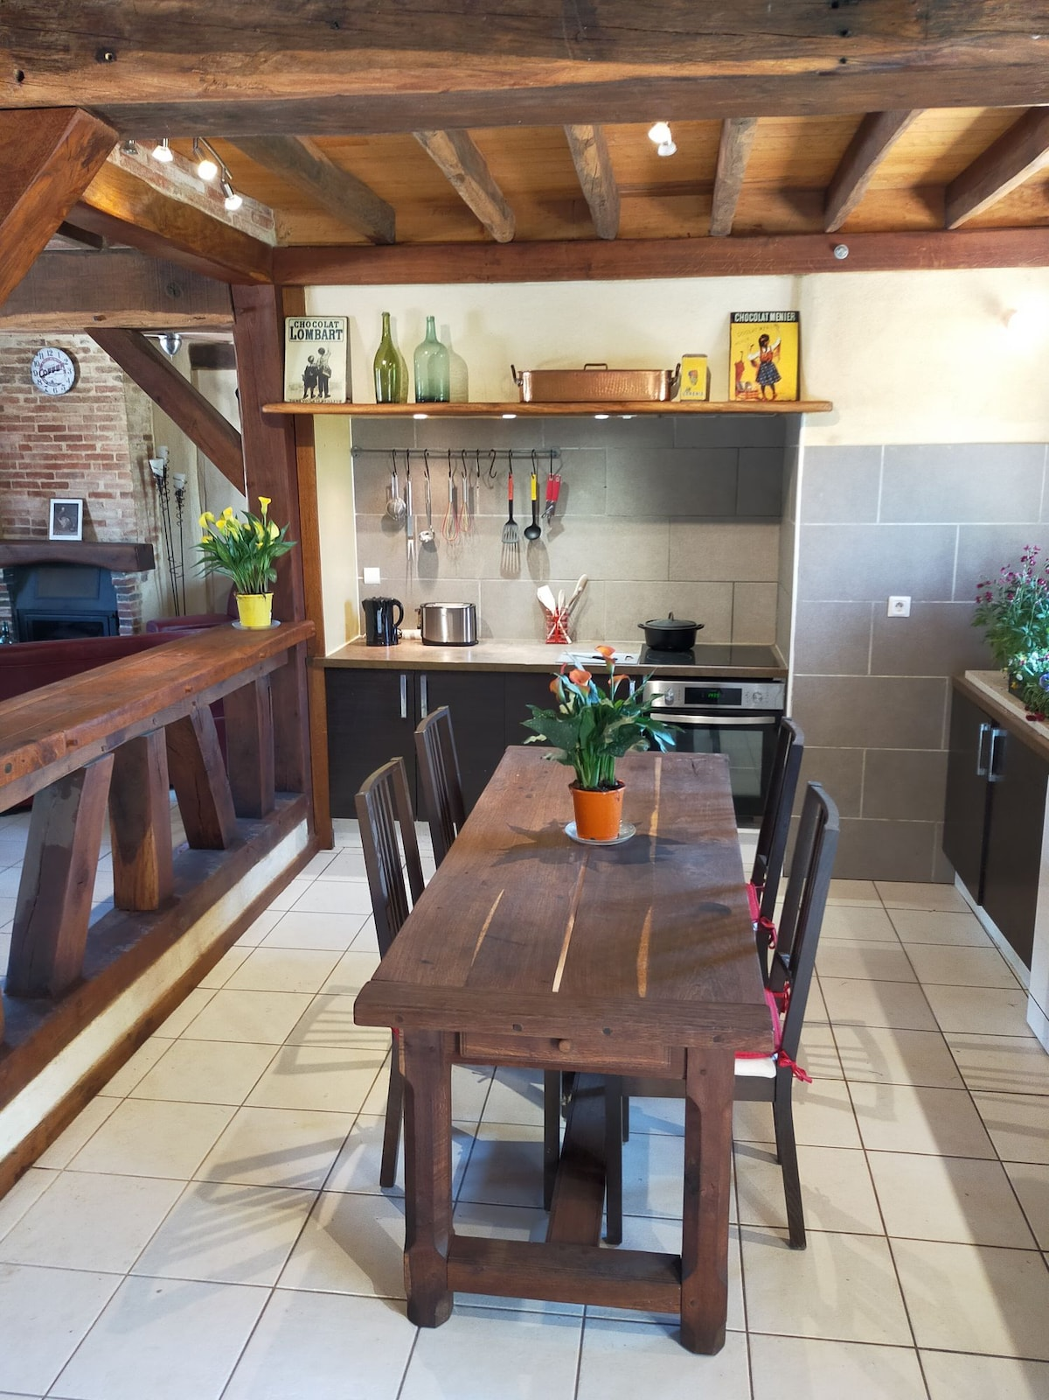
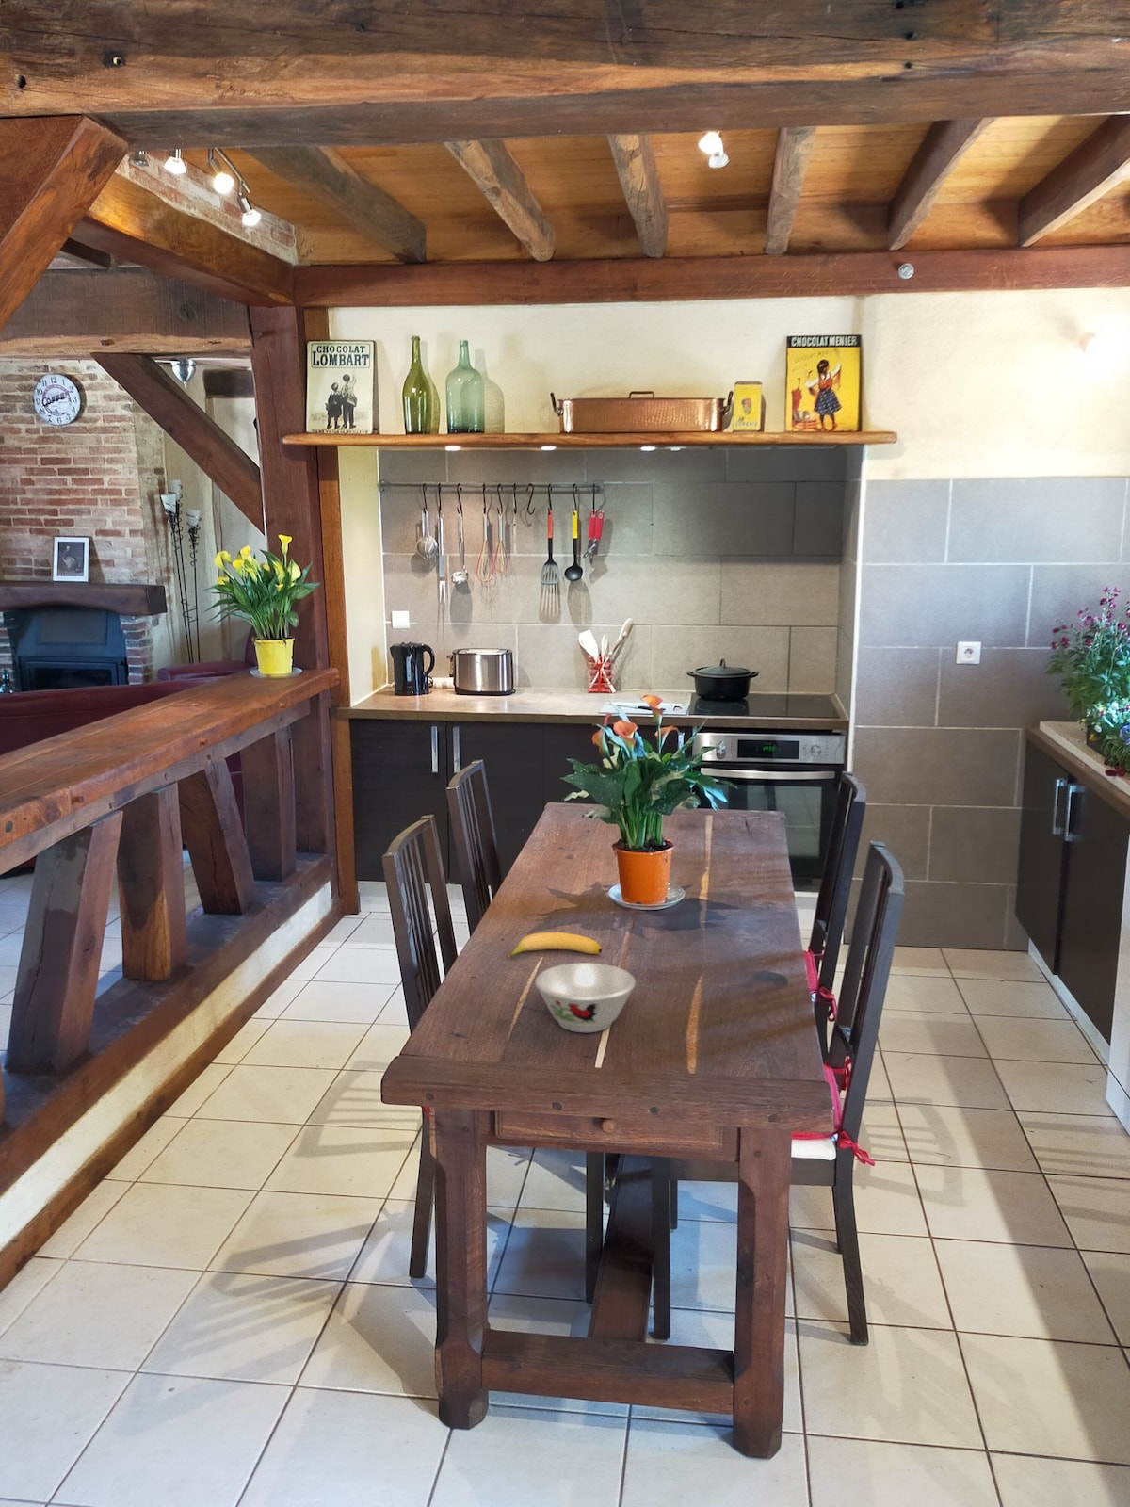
+ bowl [534,961,636,1034]
+ banana [507,931,603,959]
